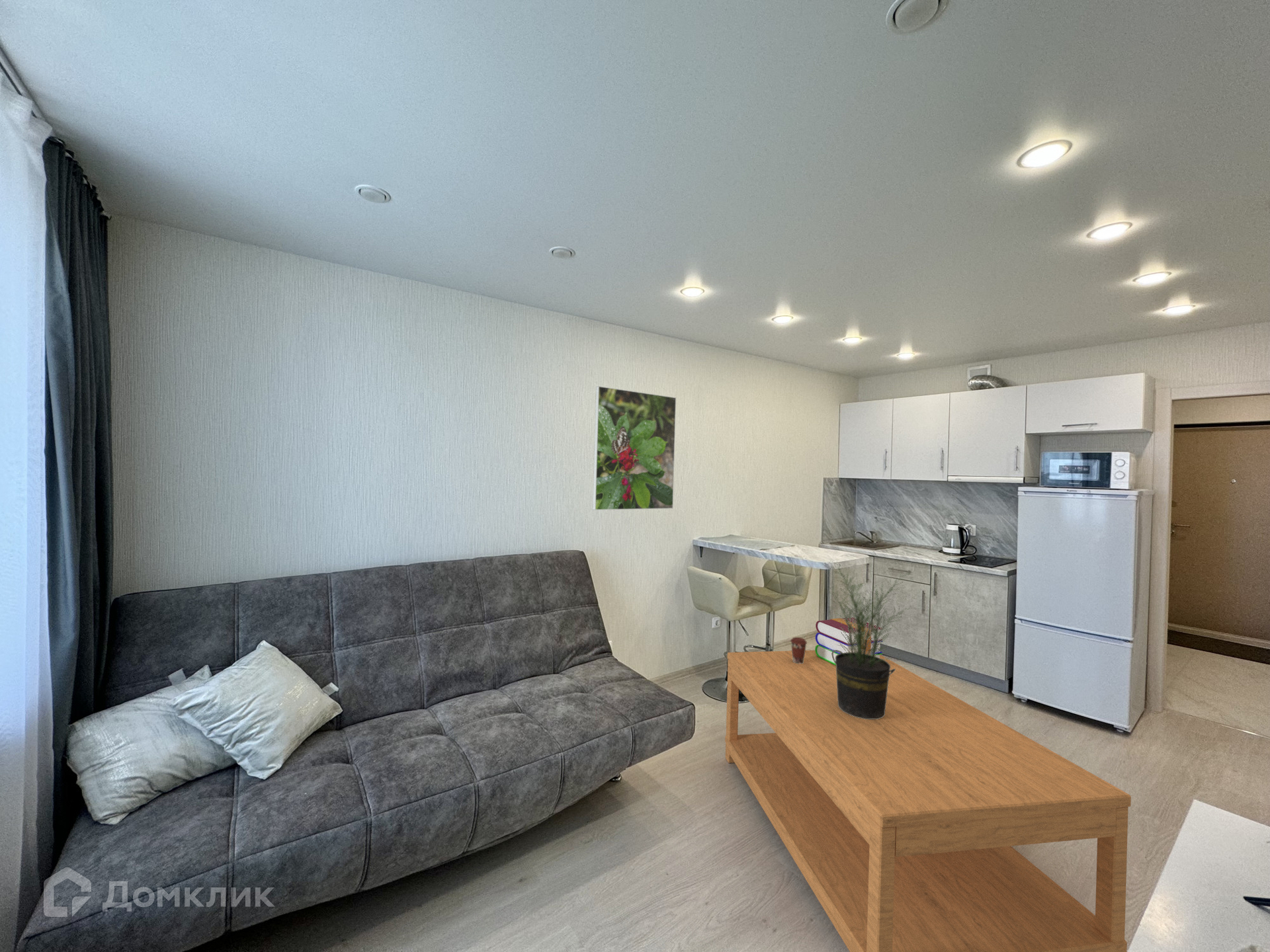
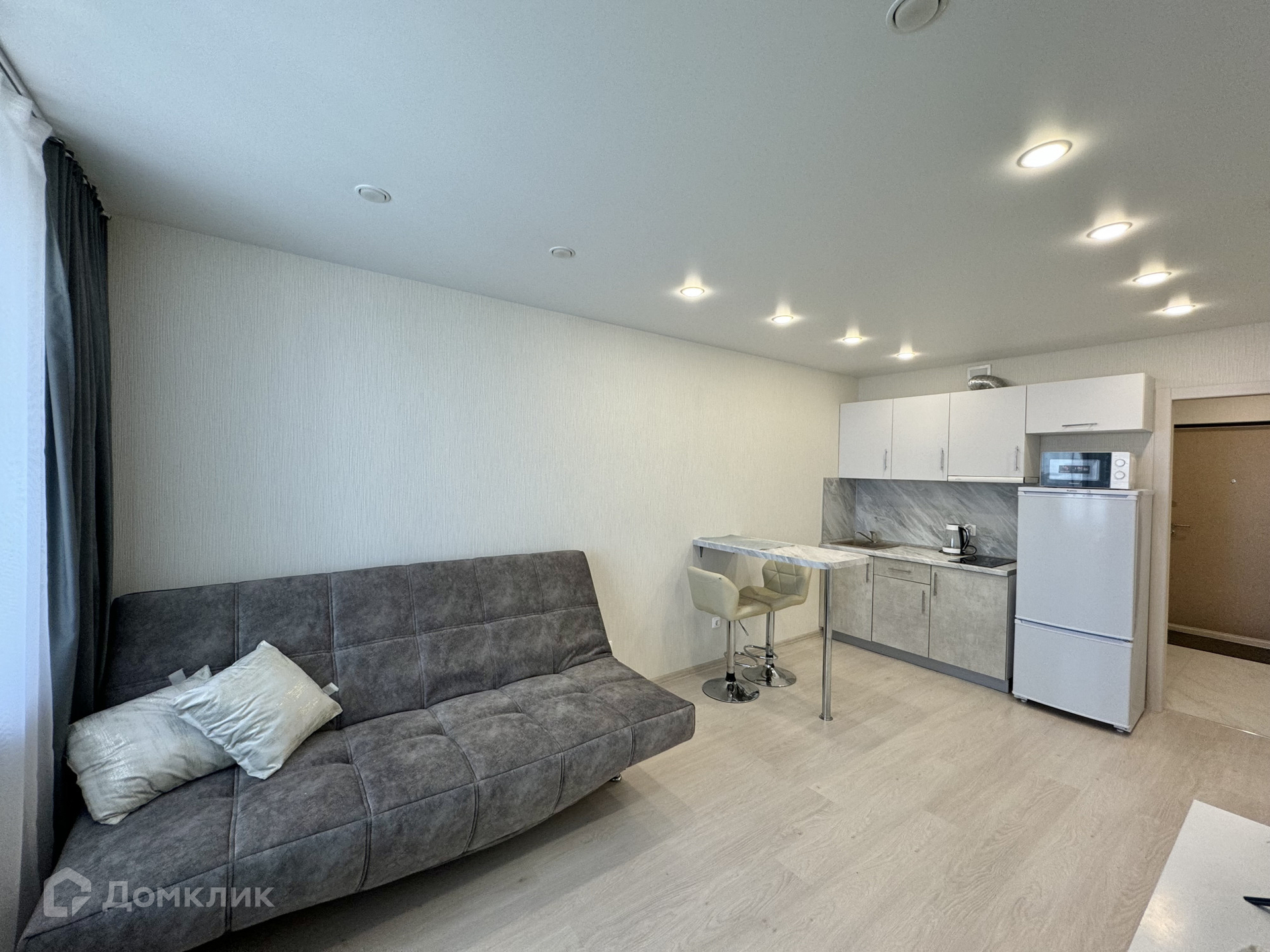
- potted plant [826,560,911,719]
- books [814,617,883,665]
- coffee table [724,650,1132,952]
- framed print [592,385,677,511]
- coffee cup [790,637,808,664]
